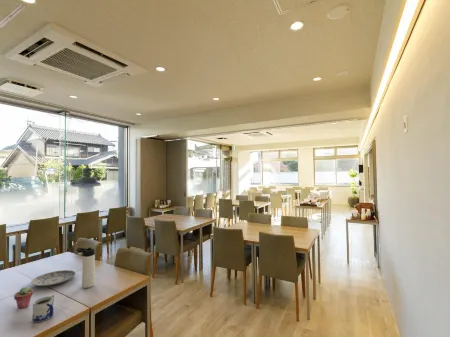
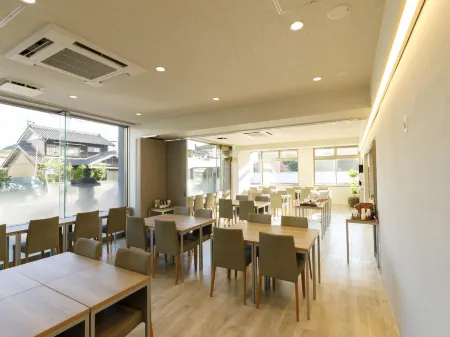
- thermos bottle [76,247,96,289]
- mug [31,294,55,323]
- plate [30,269,77,287]
- potted succulent [13,286,34,310]
